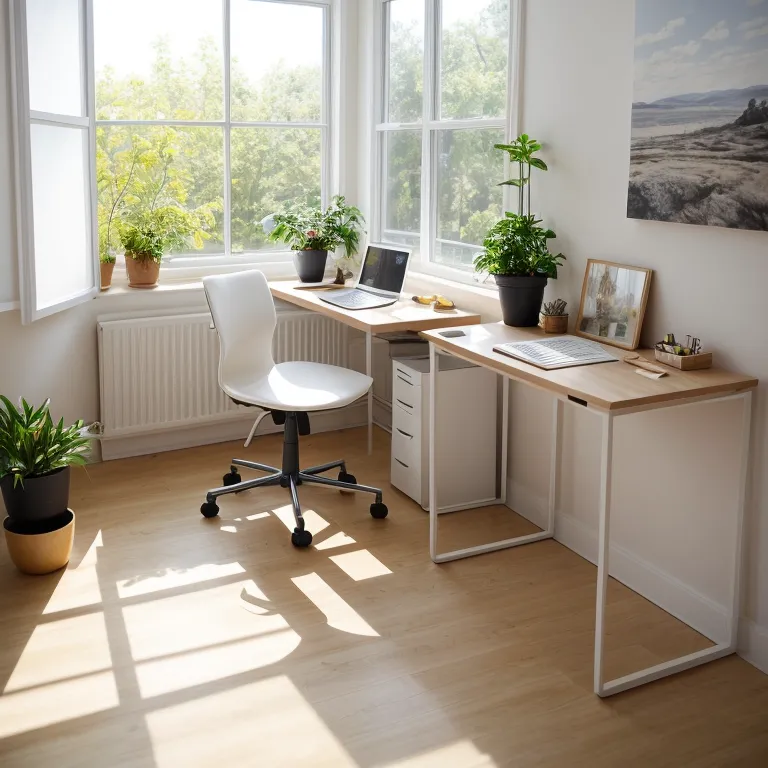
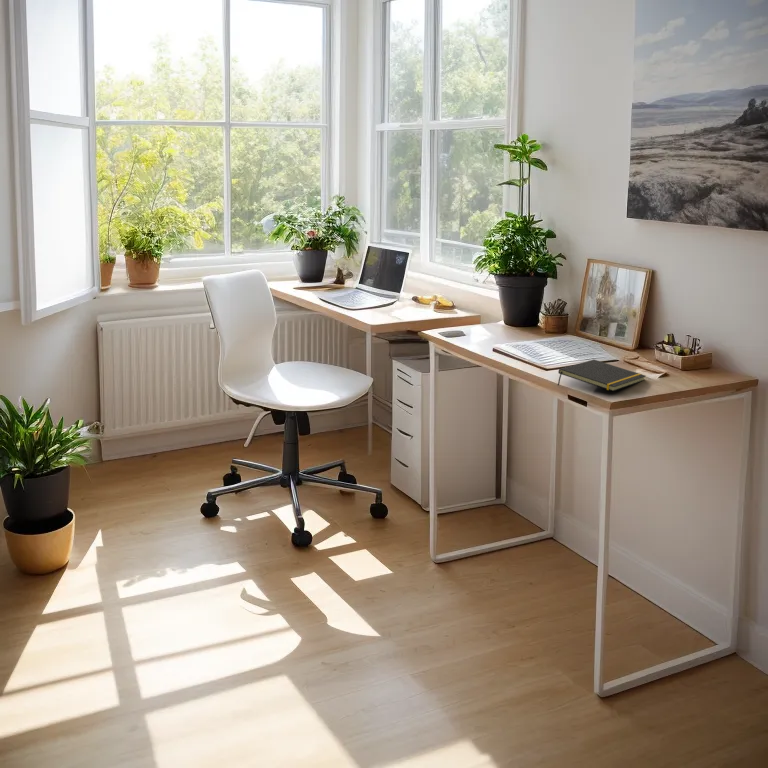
+ notepad [557,359,647,392]
